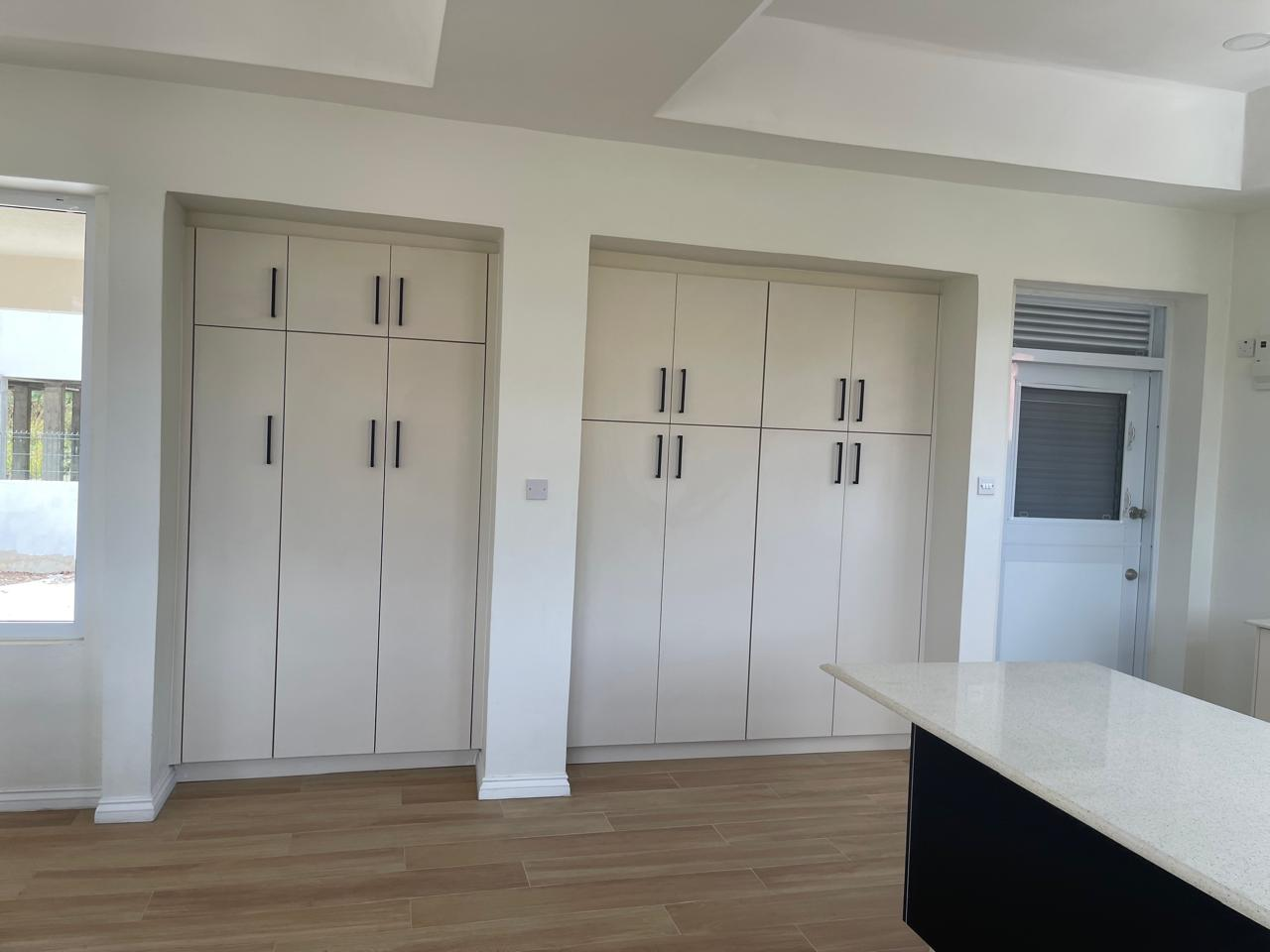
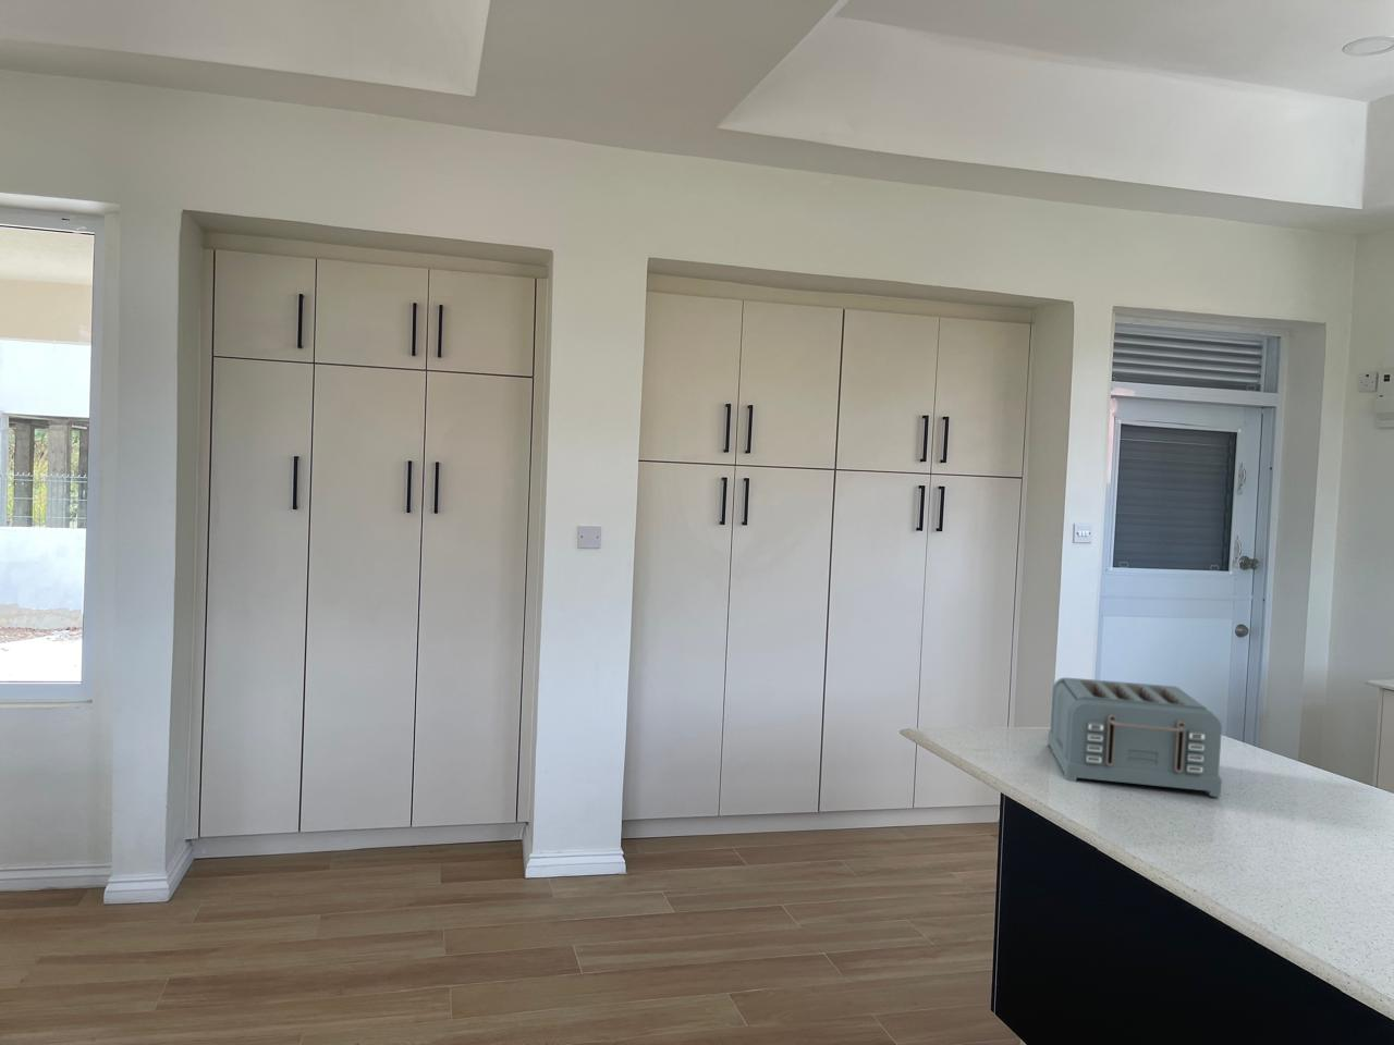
+ toaster [1046,676,1223,798]
